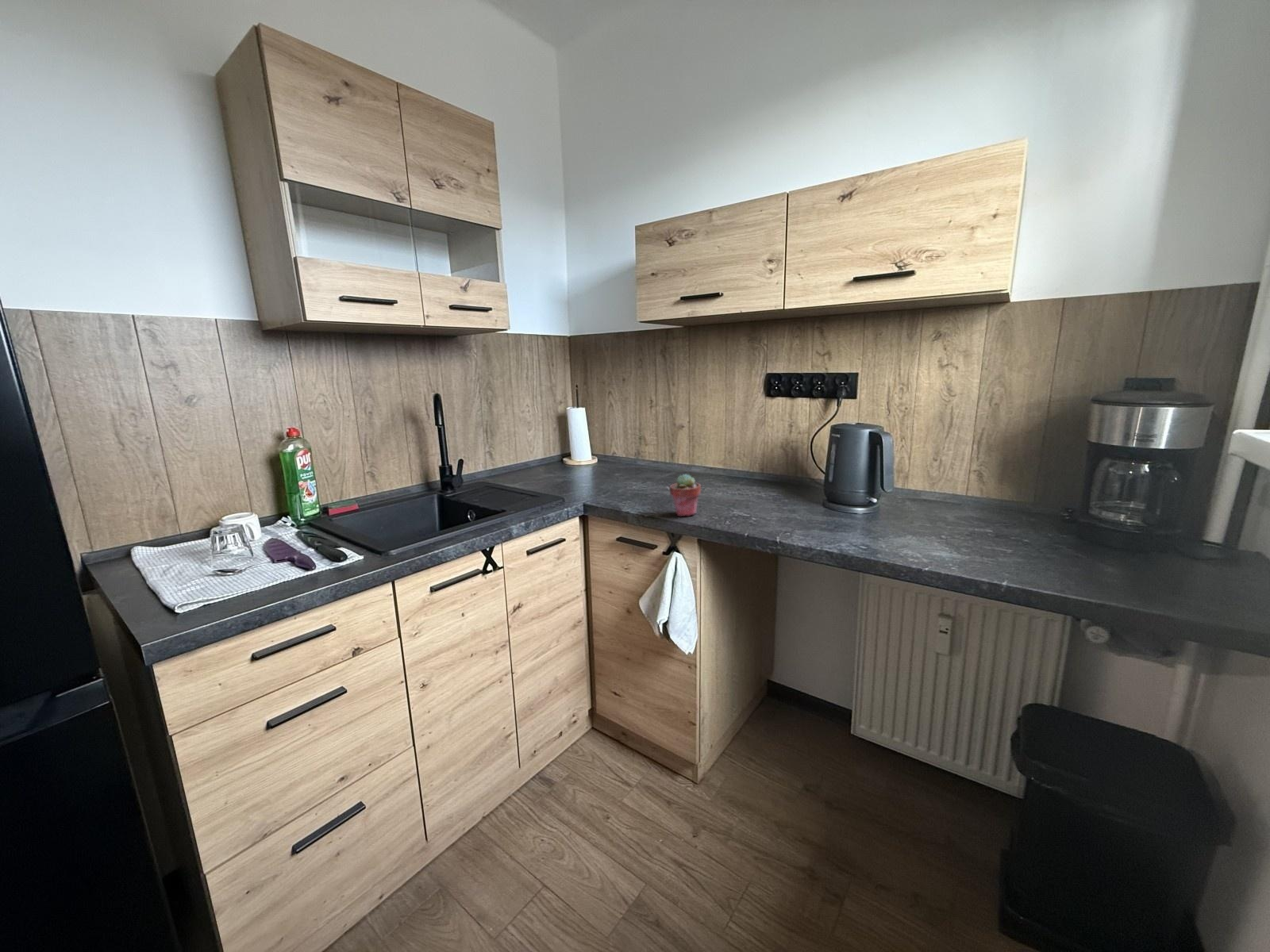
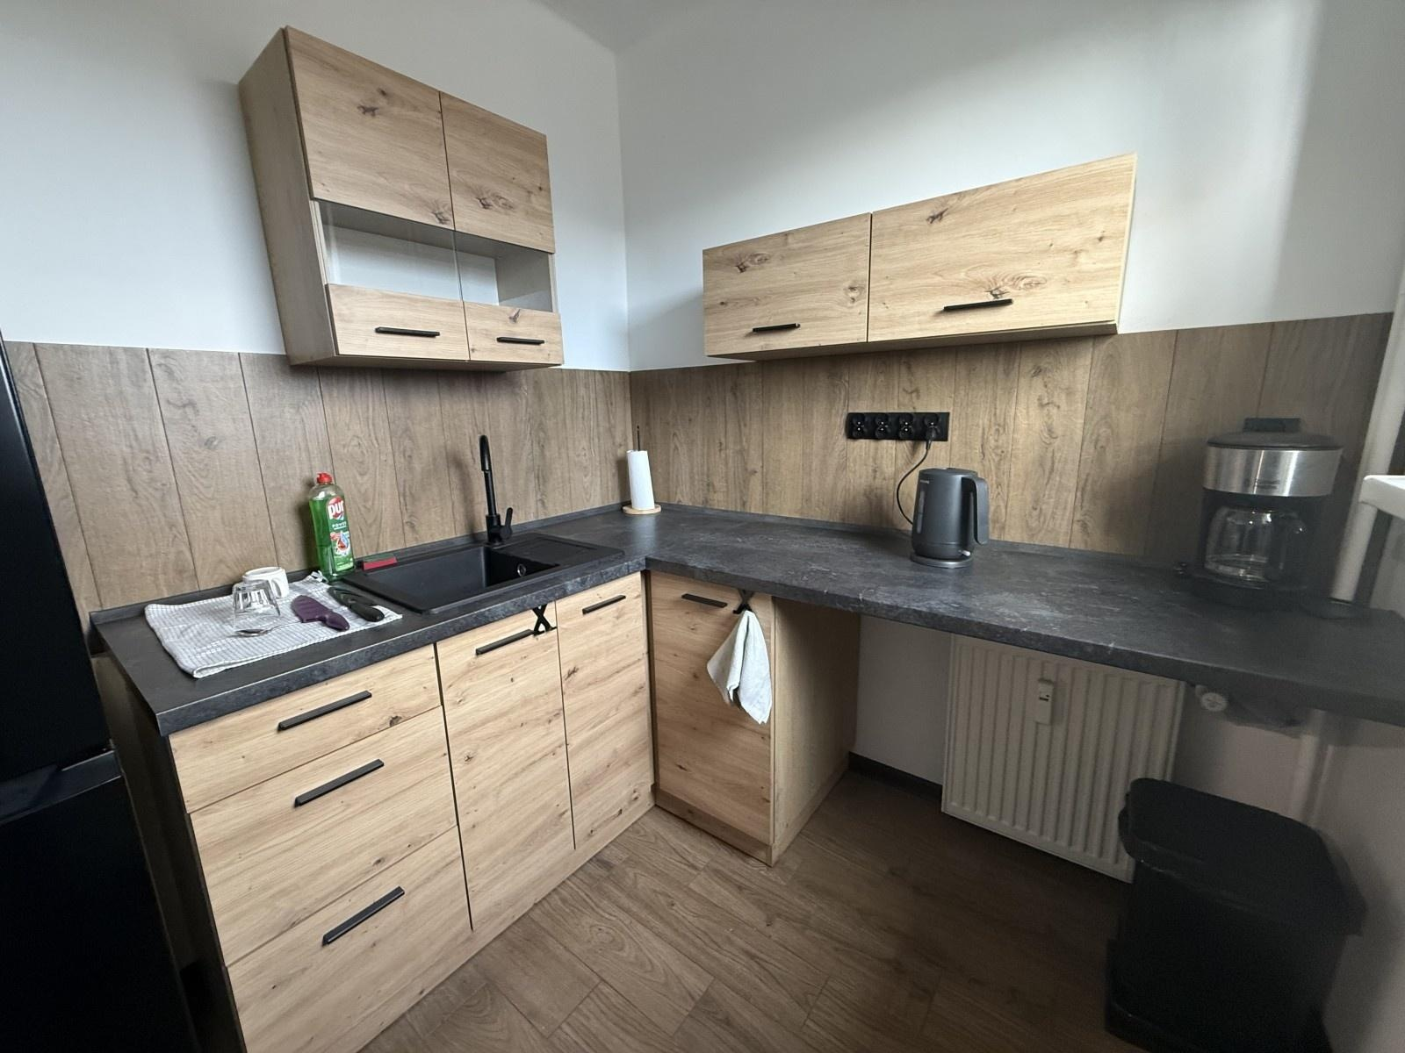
- potted succulent [668,473,702,517]
